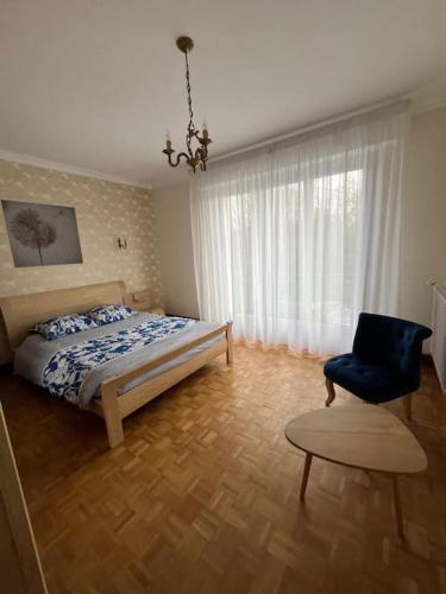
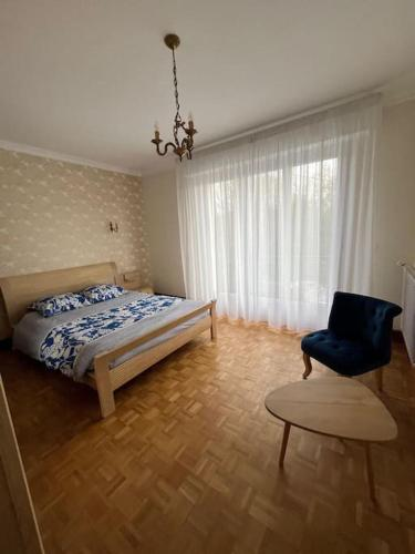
- wall art [0,198,84,268]
